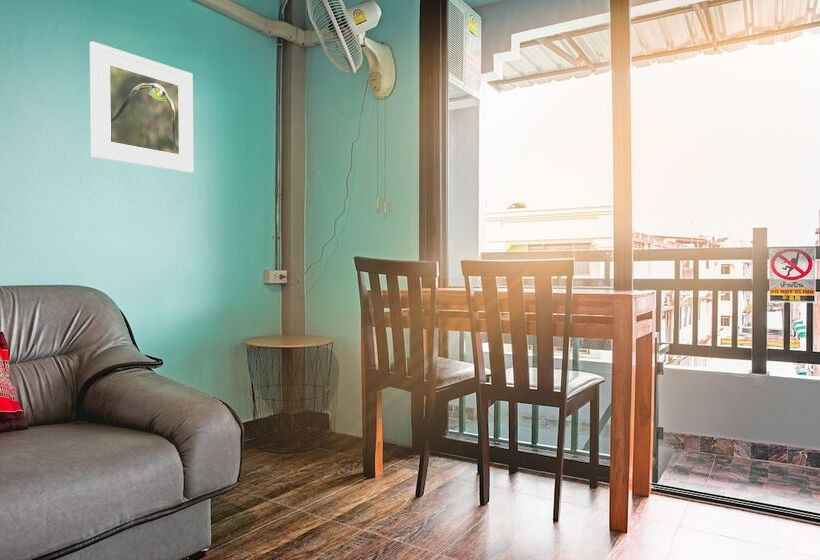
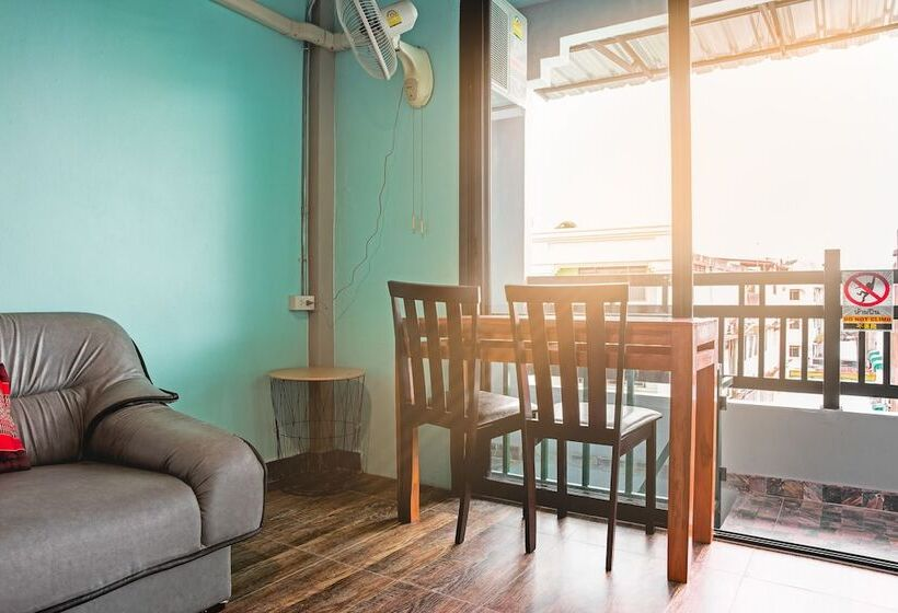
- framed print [89,40,194,174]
